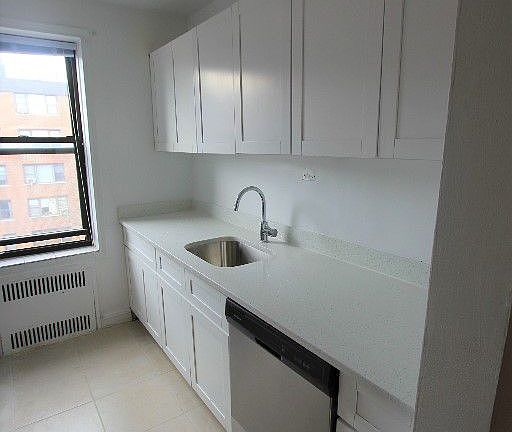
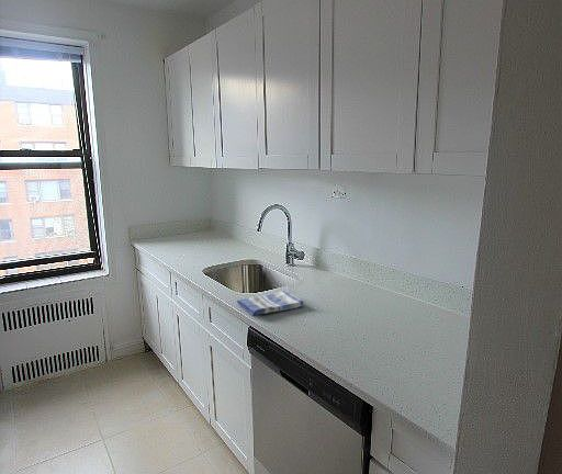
+ dish towel [236,290,305,317]
